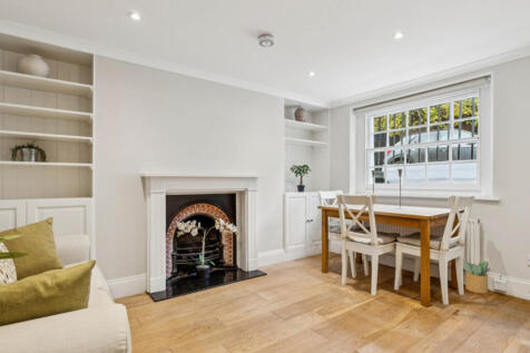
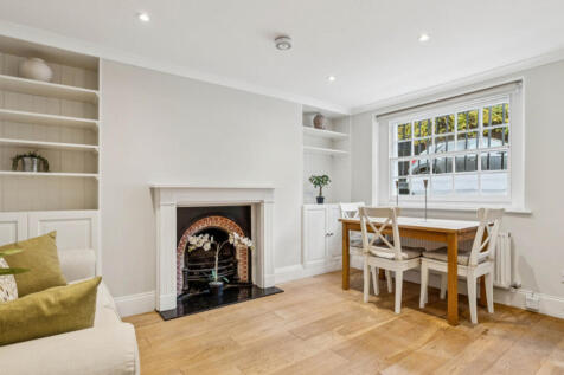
- potted plant [462,259,490,295]
